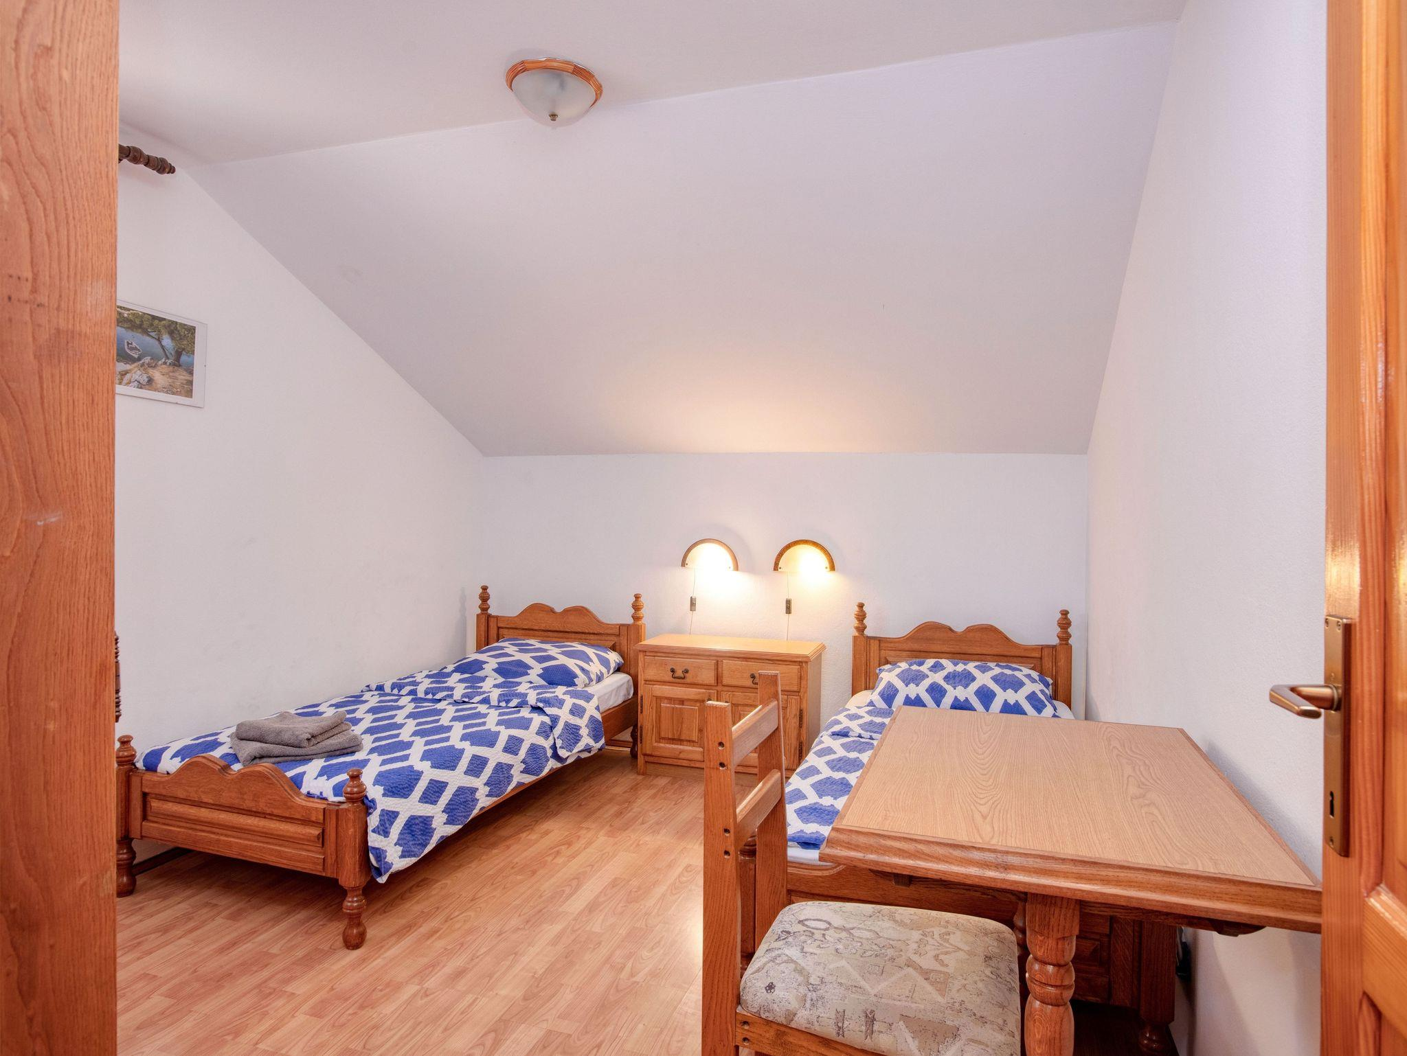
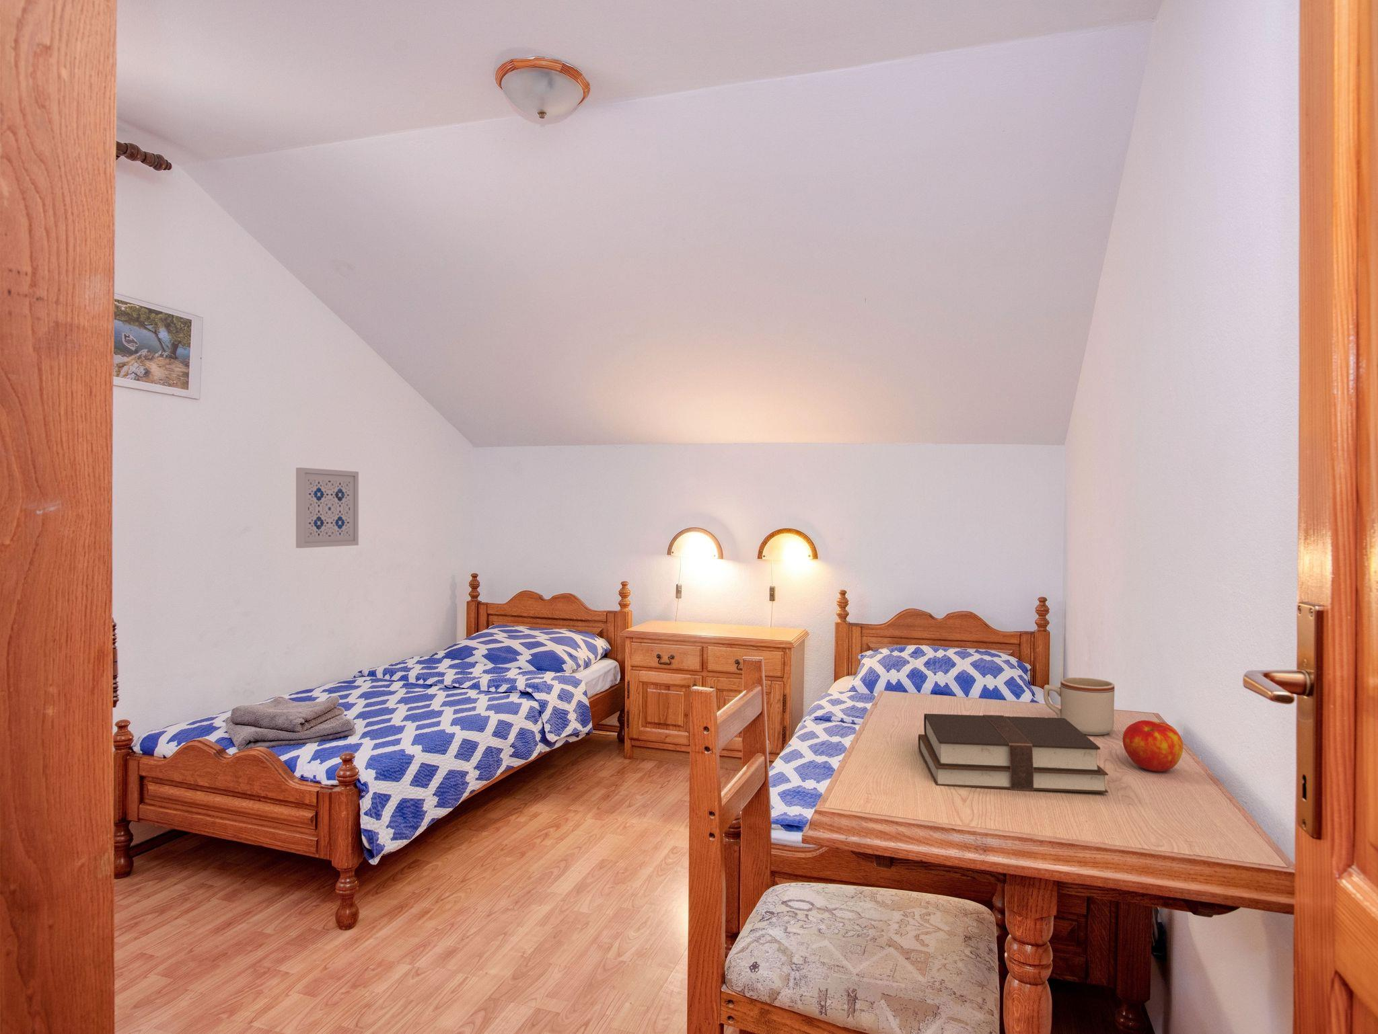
+ mug [1043,677,1115,735]
+ wall art [296,467,360,548]
+ bible [918,714,1108,793]
+ apple [1122,719,1183,772]
